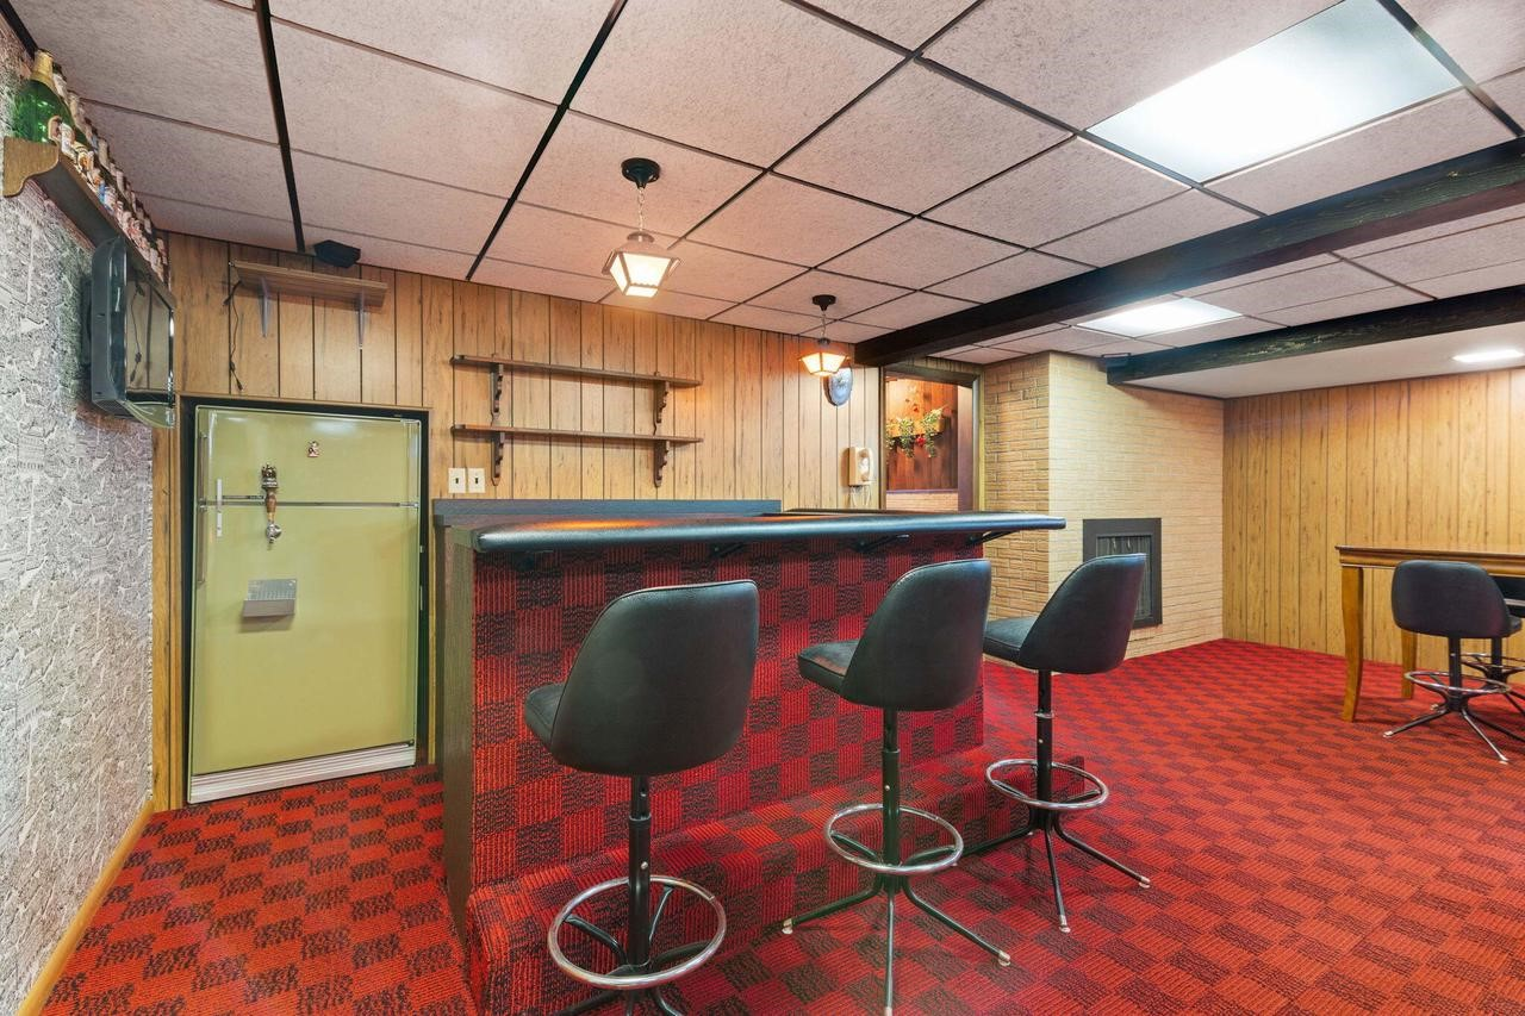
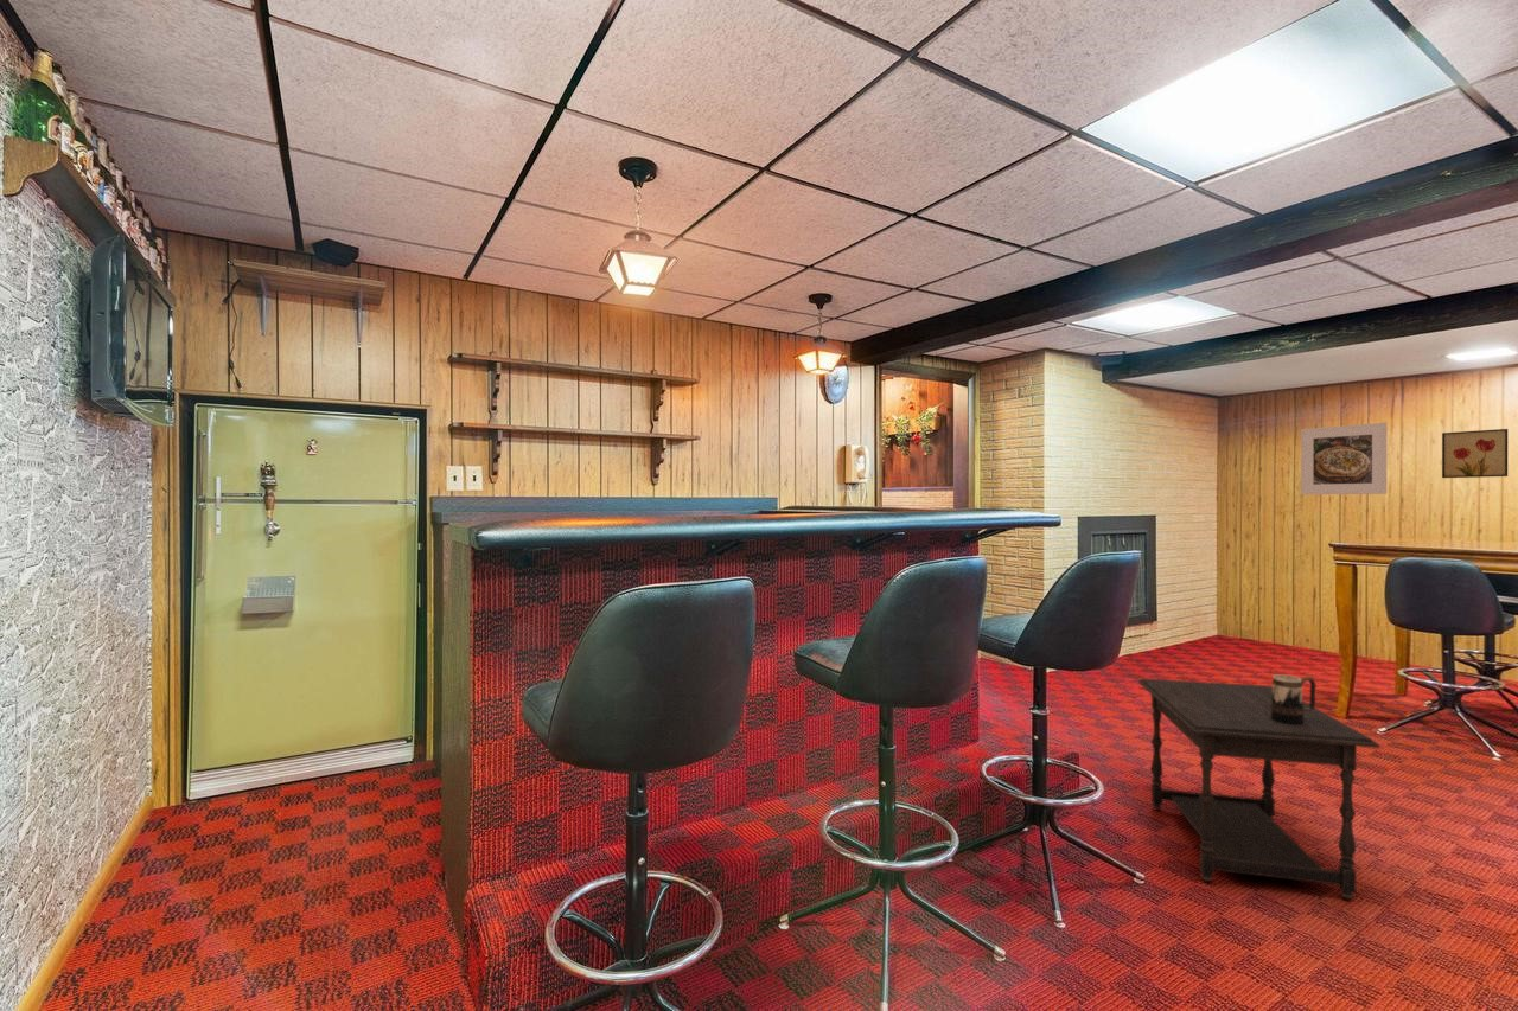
+ wall art [1441,428,1509,479]
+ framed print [1300,422,1388,495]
+ side table [1137,677,1380,901]
+ beer mug [1270,673,1318,725]
